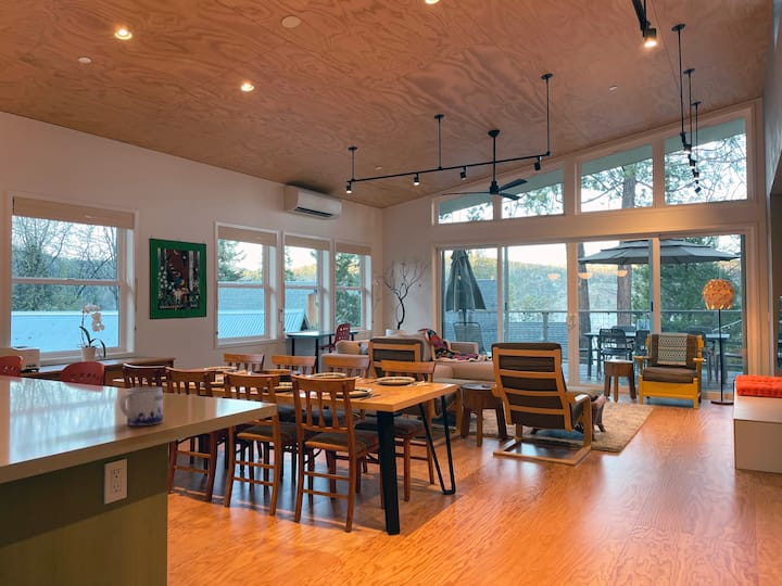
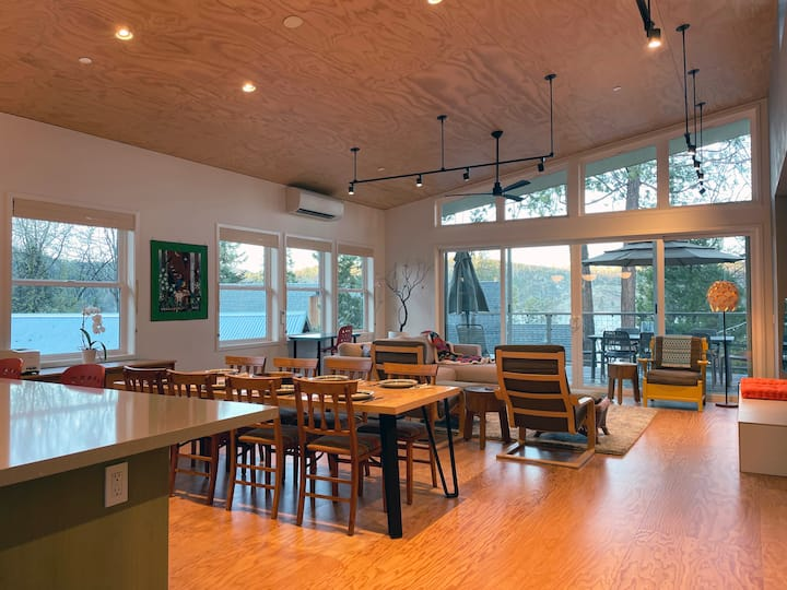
- mug [118,386,164,426]
